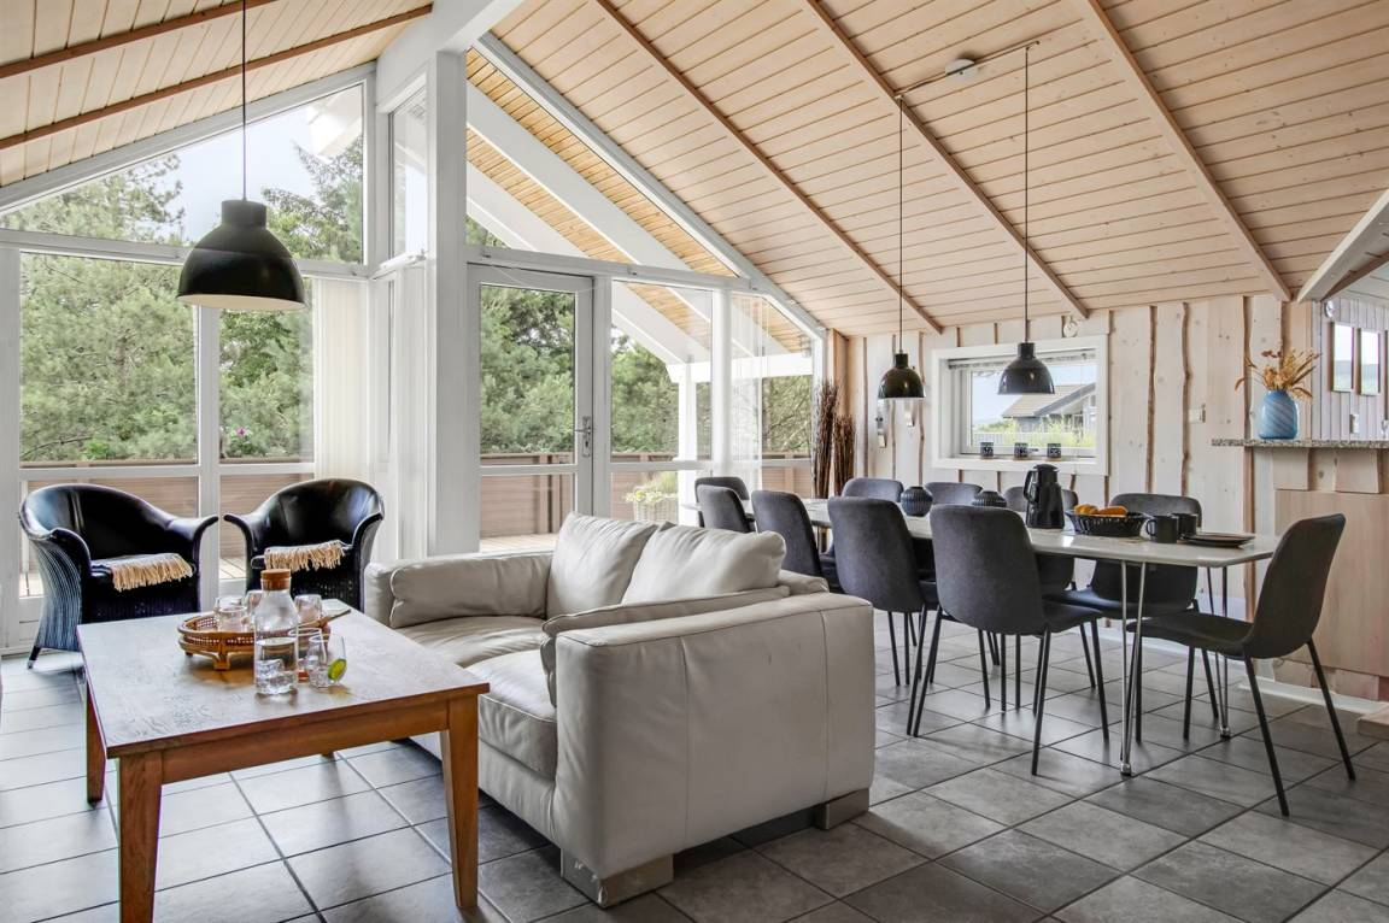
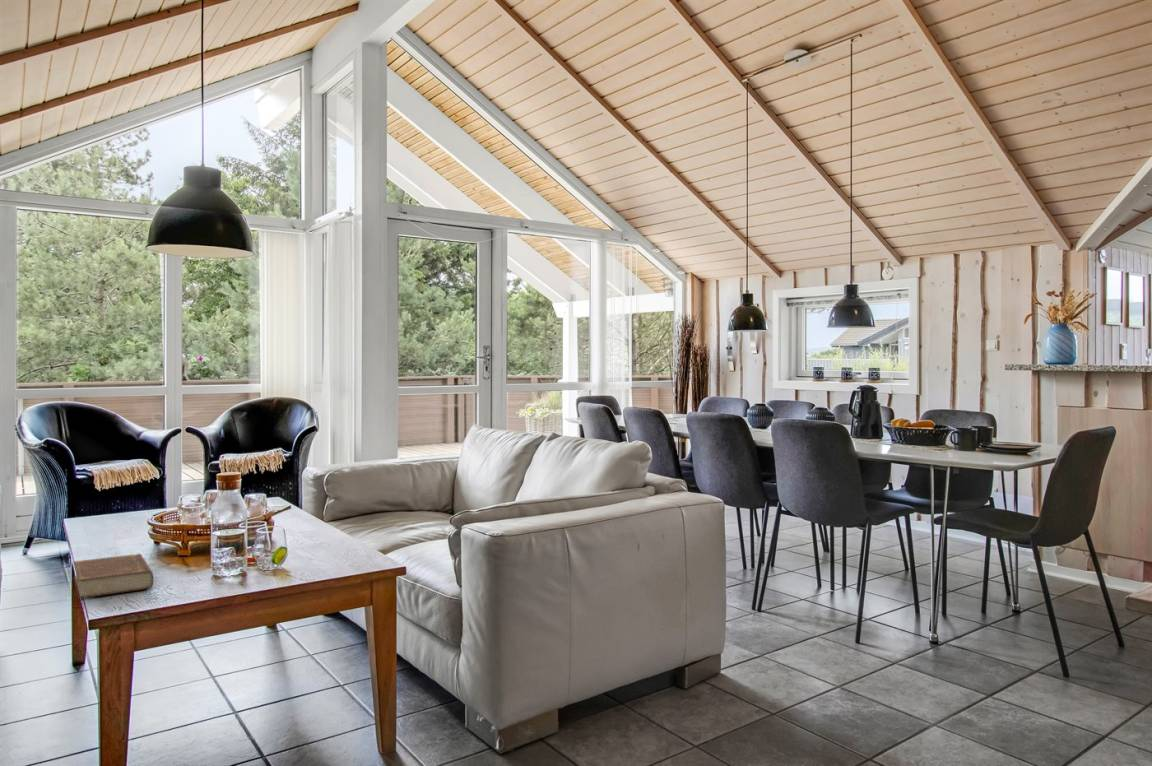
+ book [72,553,154,599]
